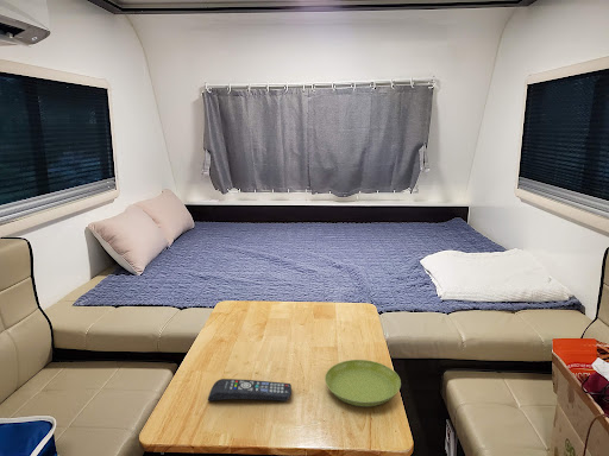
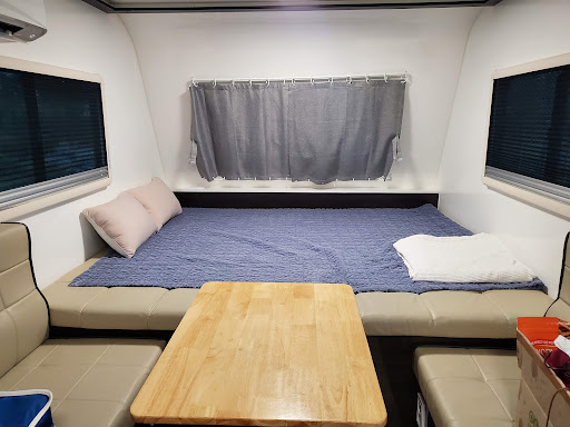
- remote control [207,378,293,401]
- saucer [324,359,402,407]
